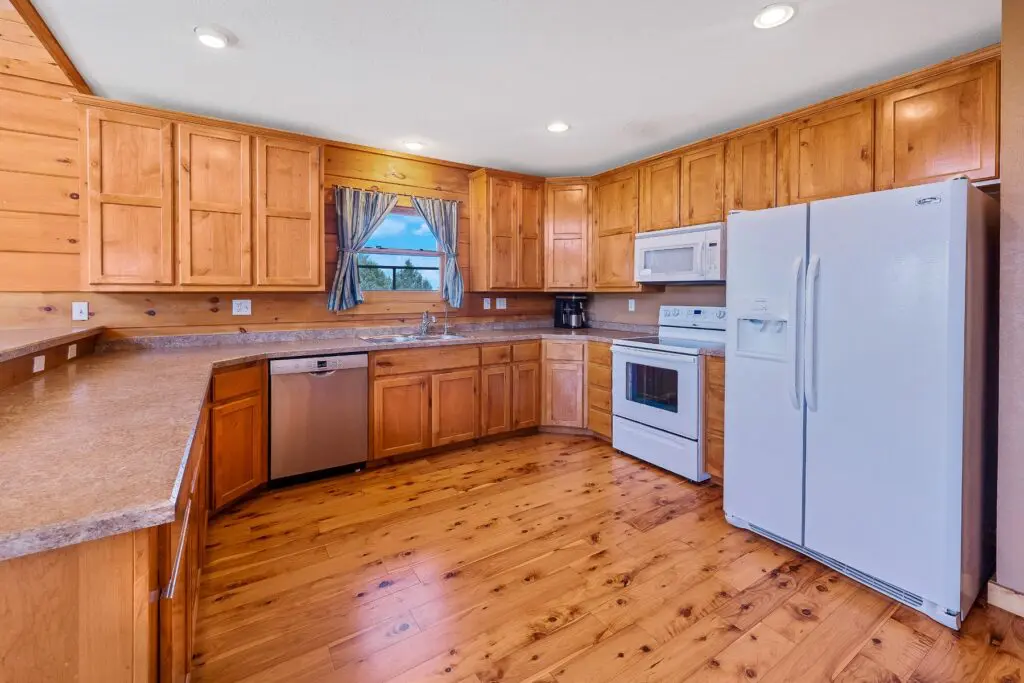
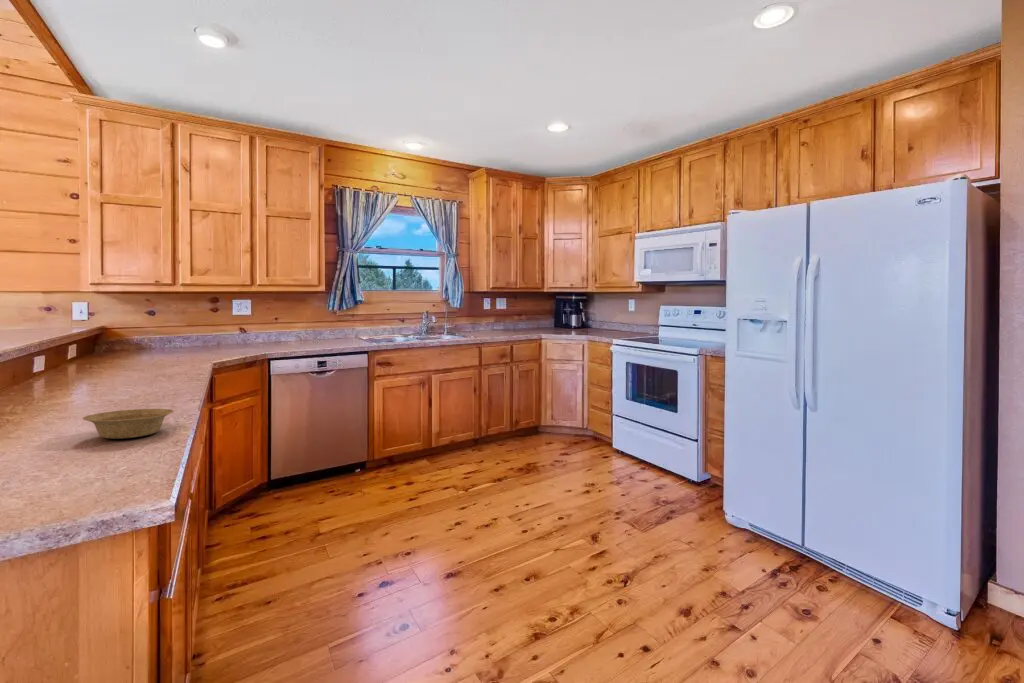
+ bowl [82,408,175,440]
